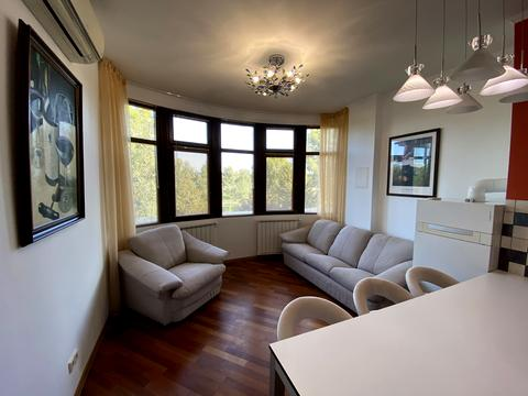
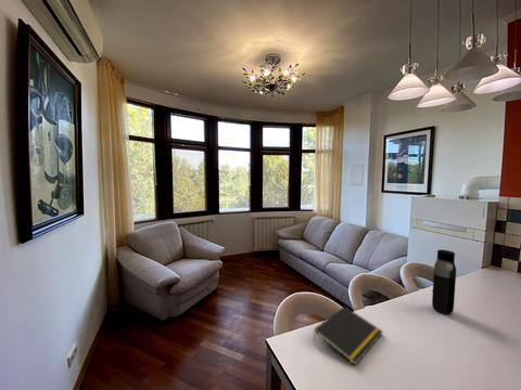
+ water bottle [431,249,457,315]
+ notepad [313,306,384,366]
